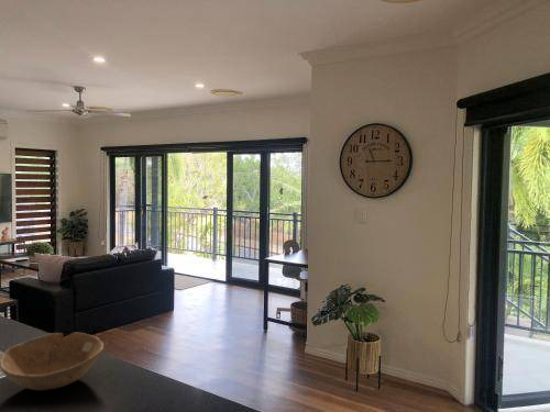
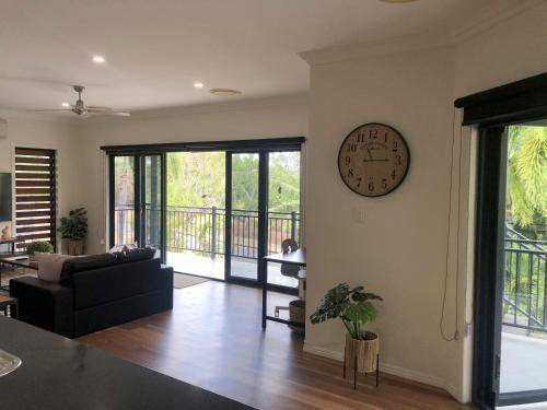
- bowl [0,332,105,391]
